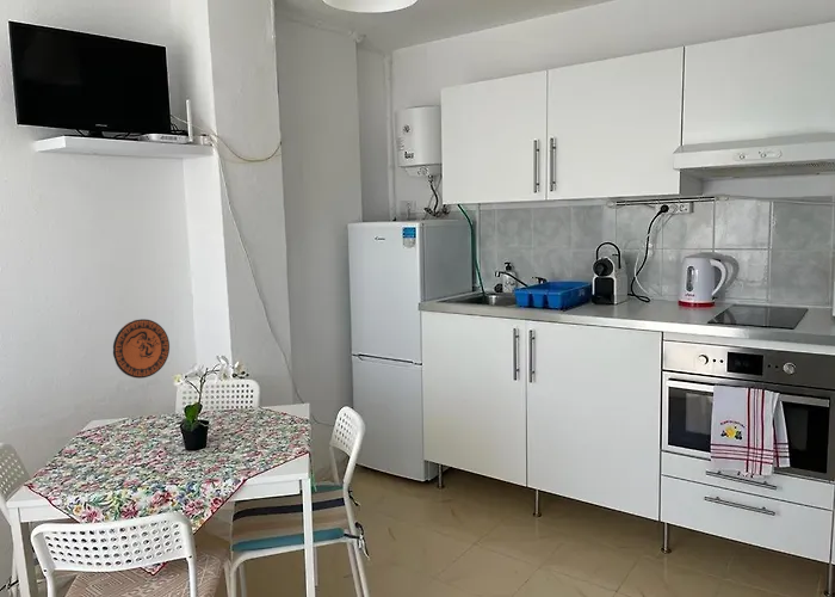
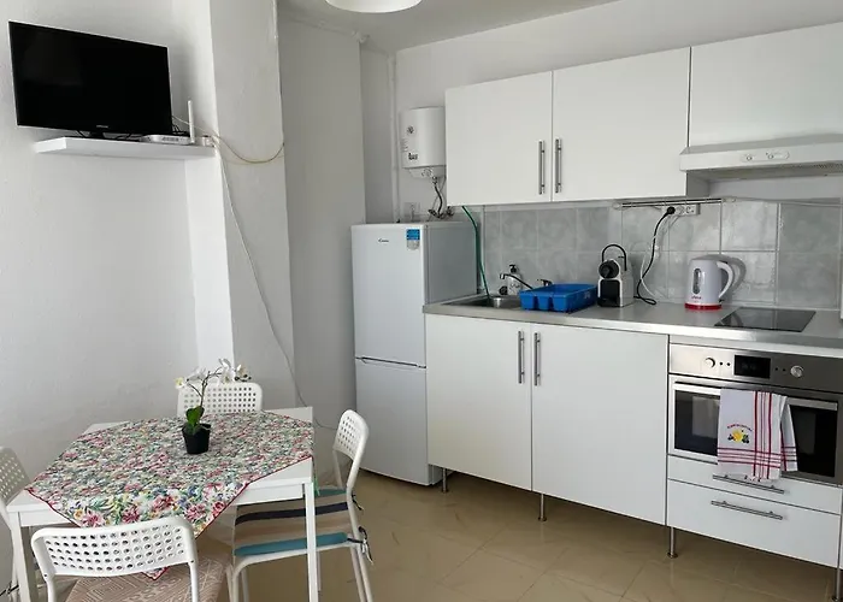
- decorative plate [112,318,171,380]
